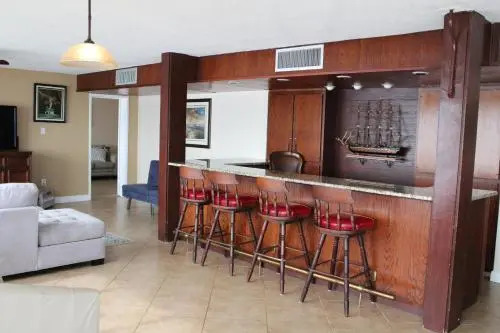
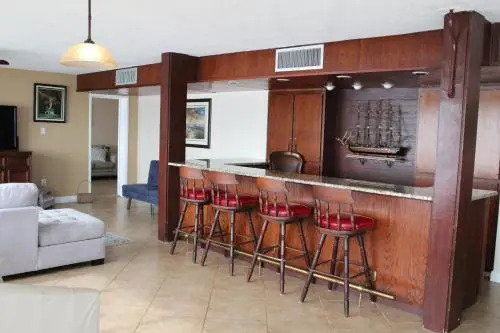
+ basket [75,179,95,204]
